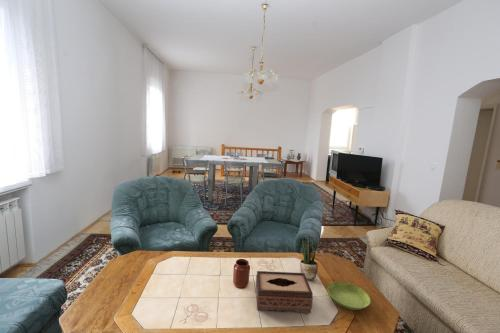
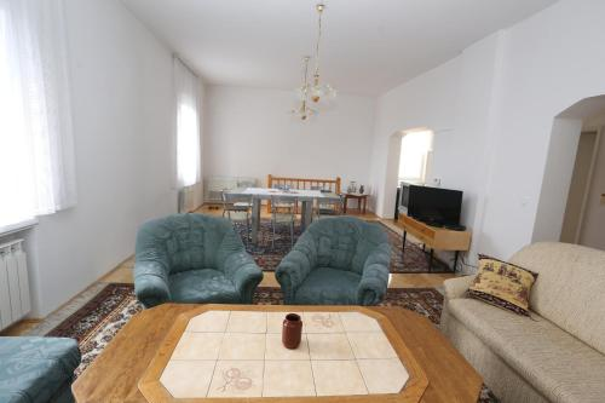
- tissue box [255,270,314,314]
- saucer [326,281,371,311]
- potted plant [299,234,319,280]
